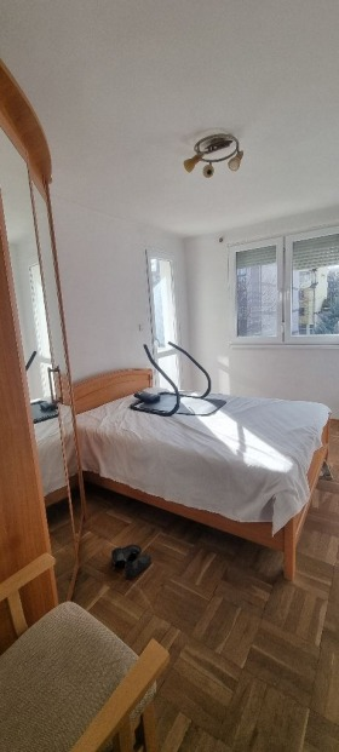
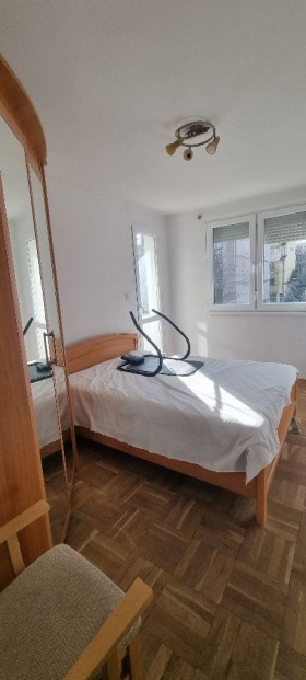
- boots [110,544,153,580]
